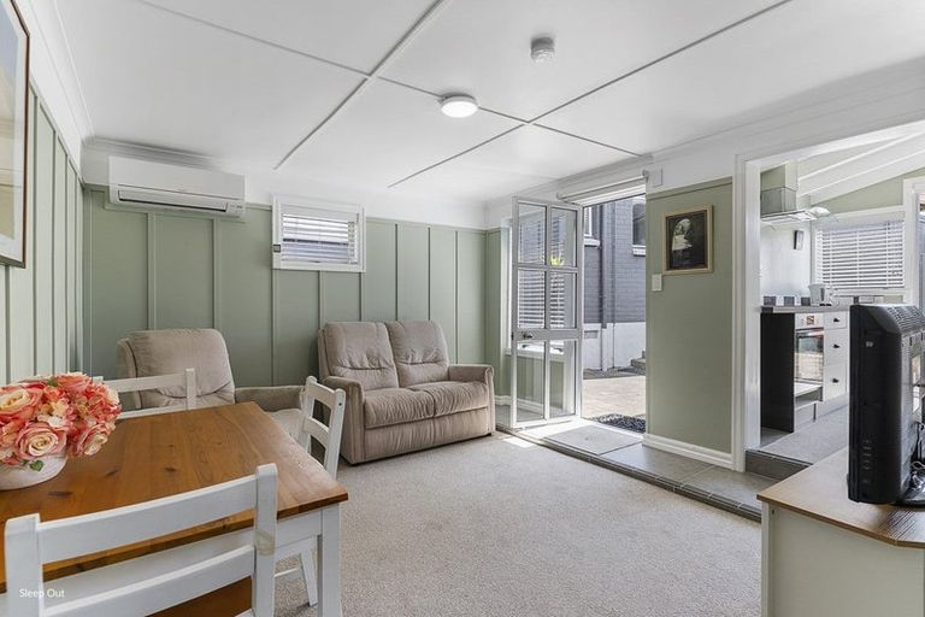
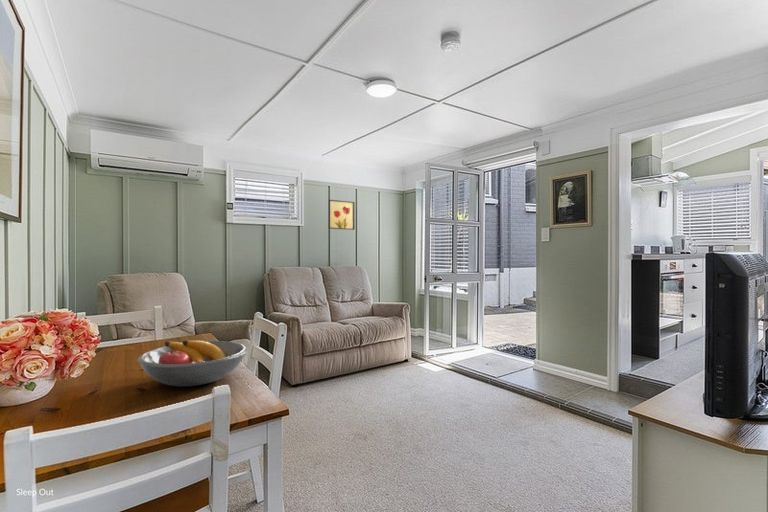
+ fruit bowl [137,339,248,387]
+ wall art [328,199,356,231]
